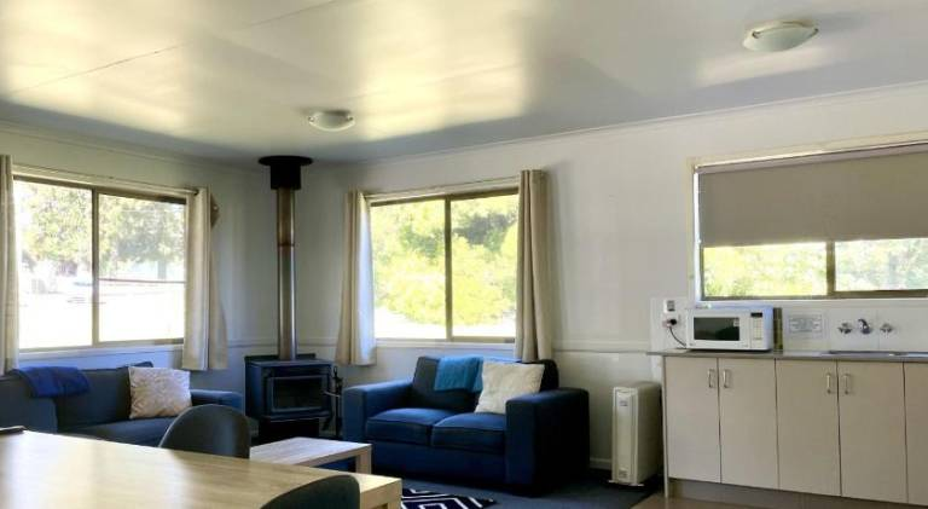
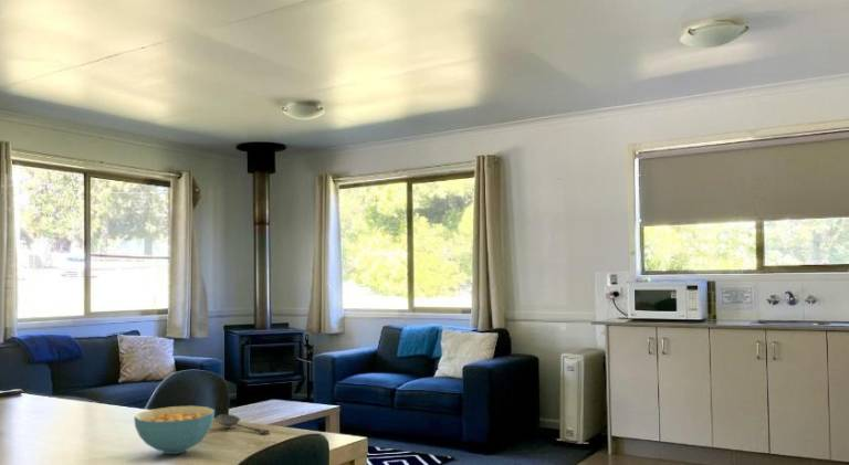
+ spoon [214,413,271,434]
+ cereal bowl [133,404,216,455]
